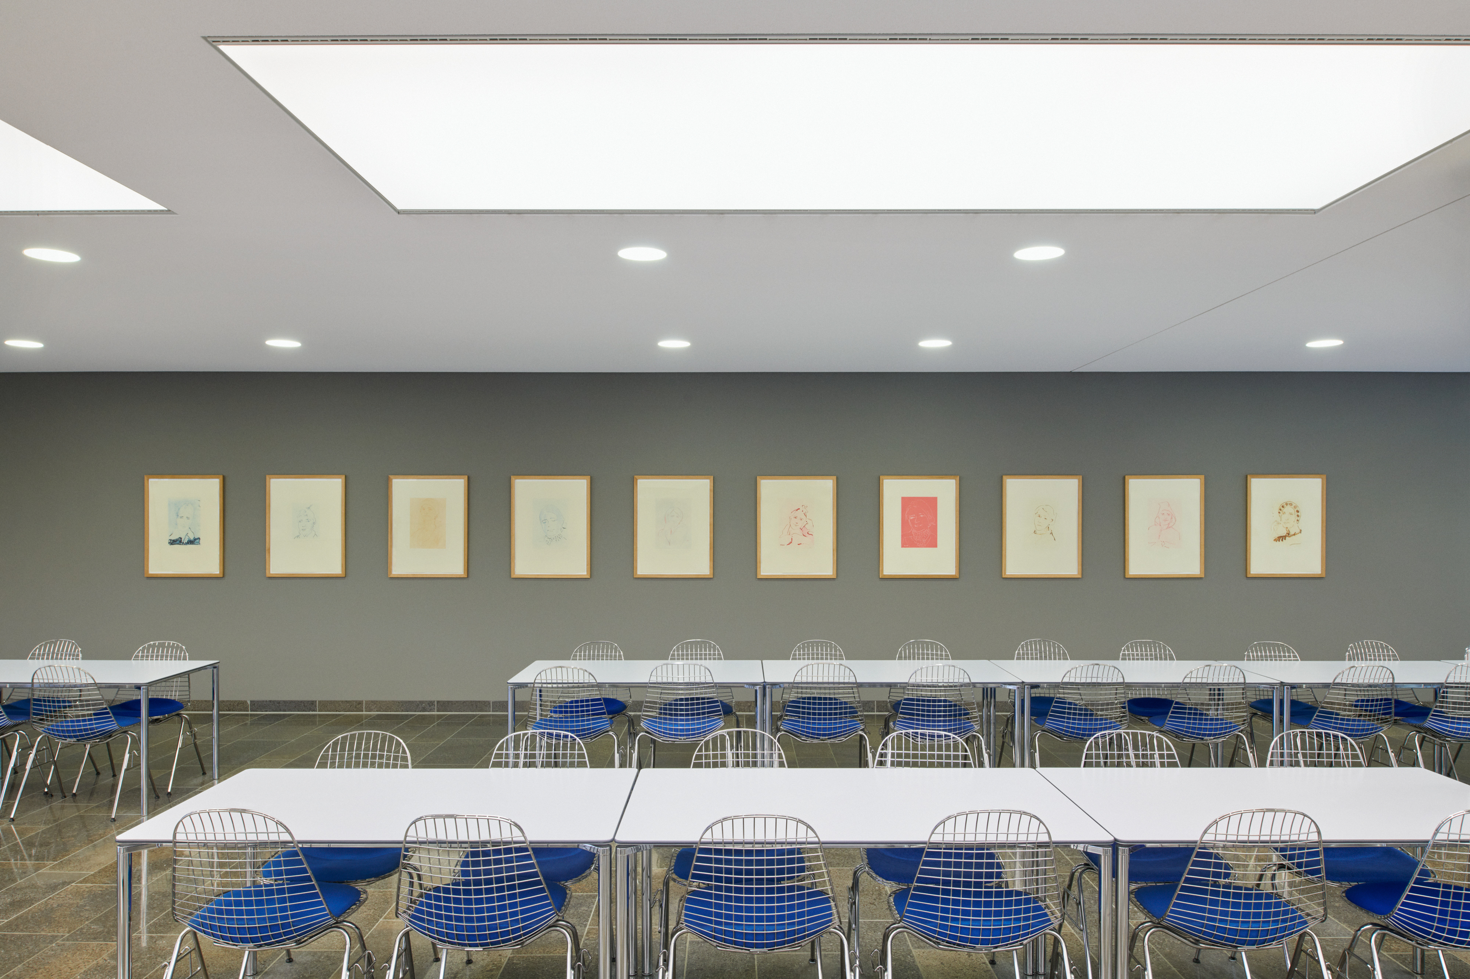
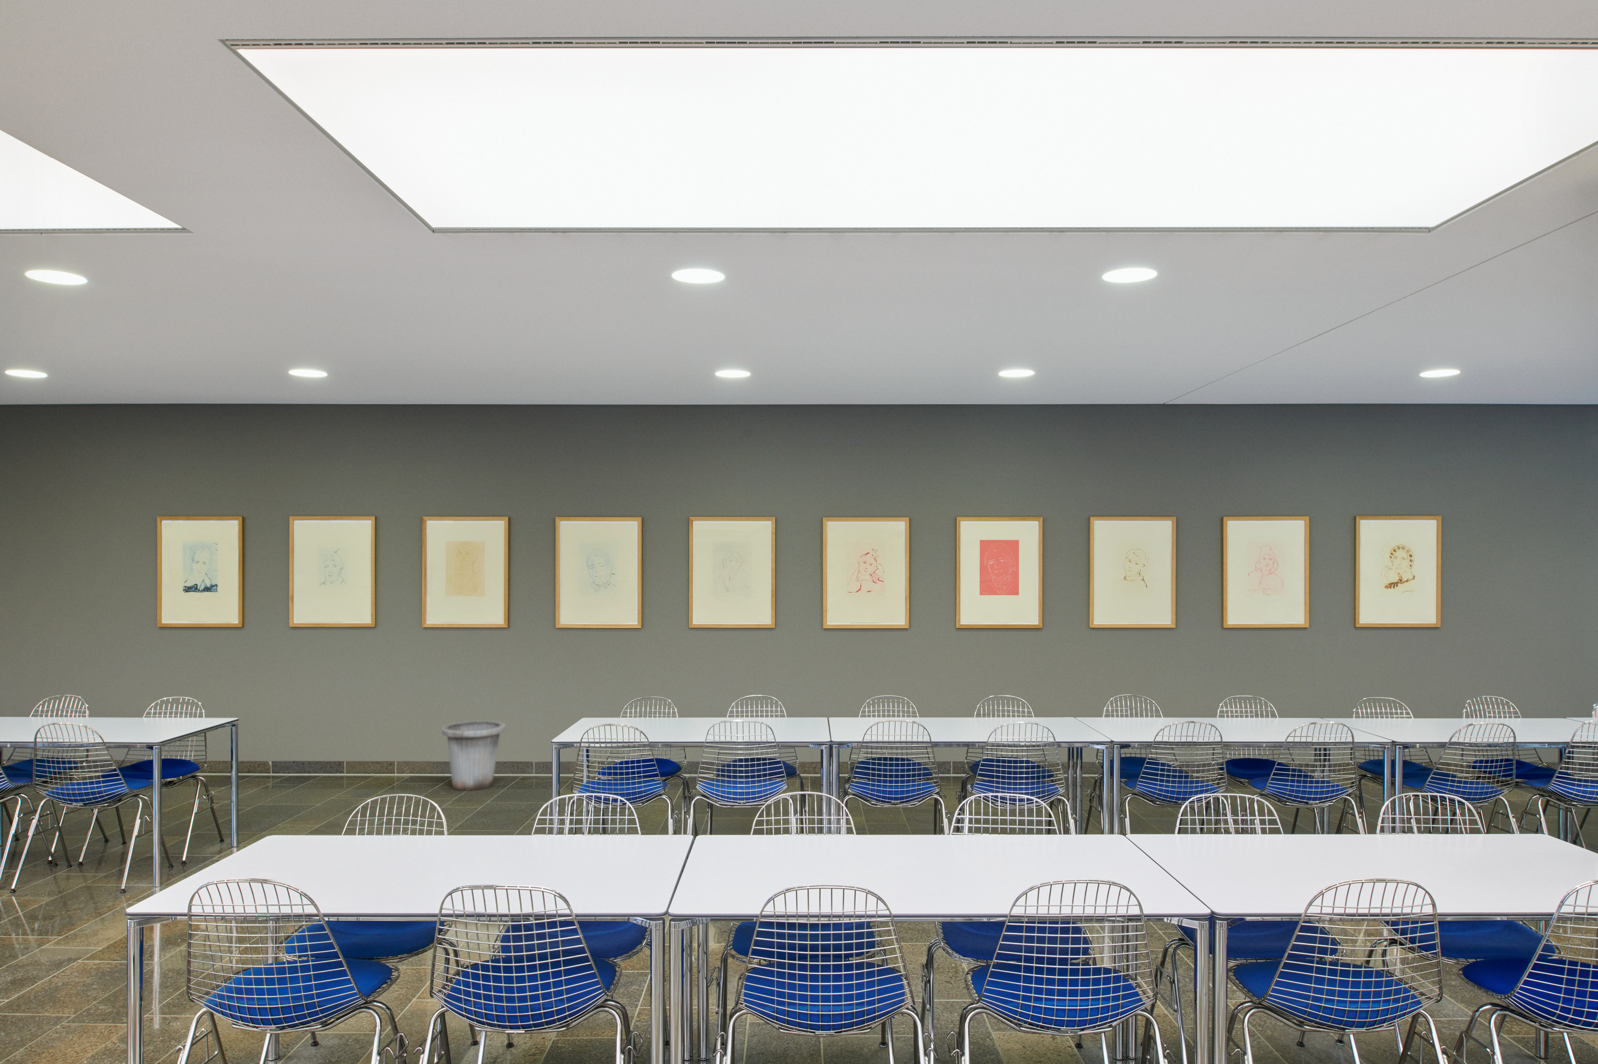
+ trash can [442,721,505,791]
